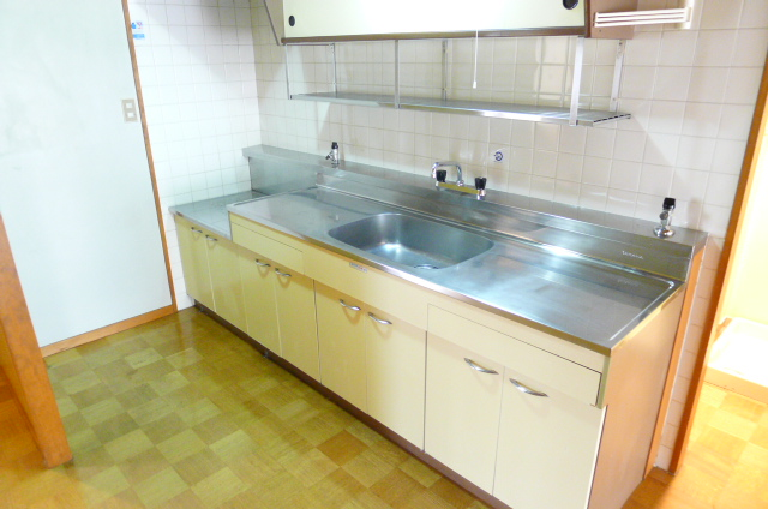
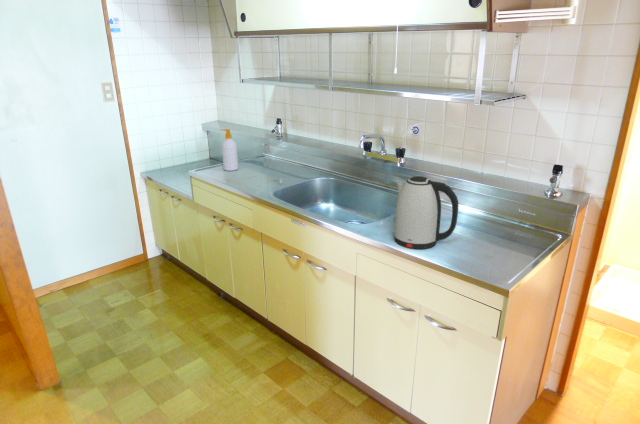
+ soap bottle [219,128,239,172]
+ kettle [393,175,459,250]
